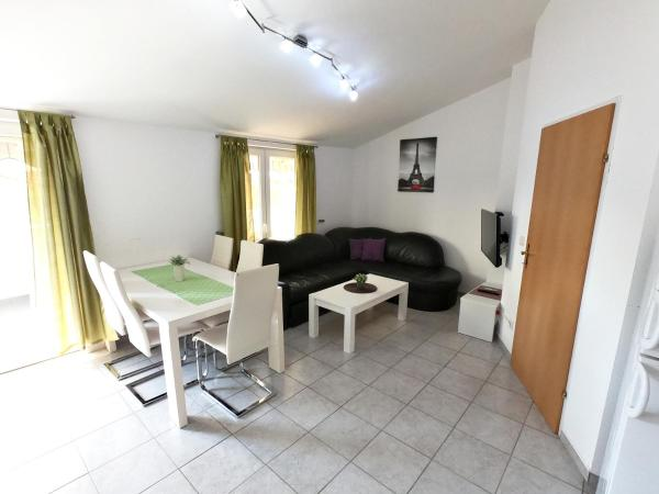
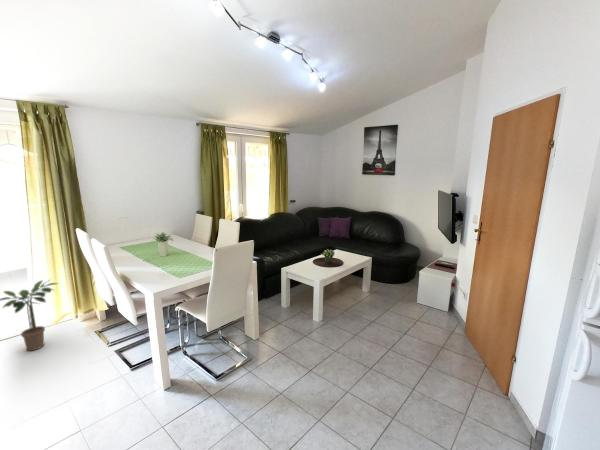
+ potted plant [0,279,60,352]
